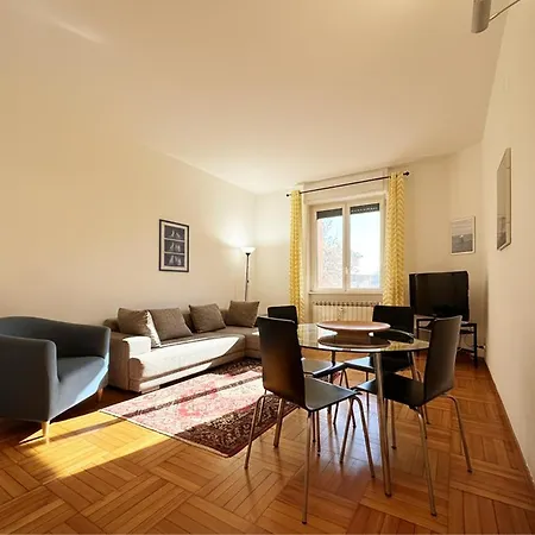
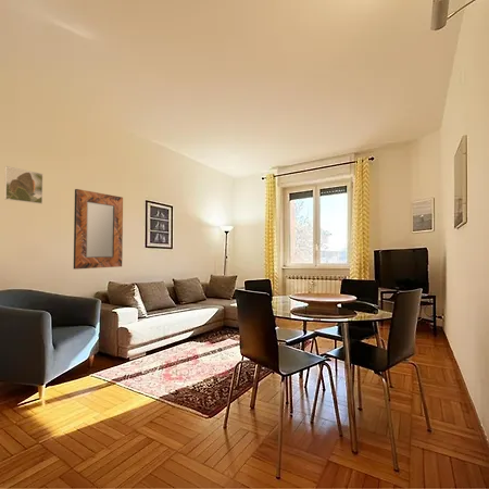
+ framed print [3,165,43,205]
+ home mirror [73,188,124,271]
